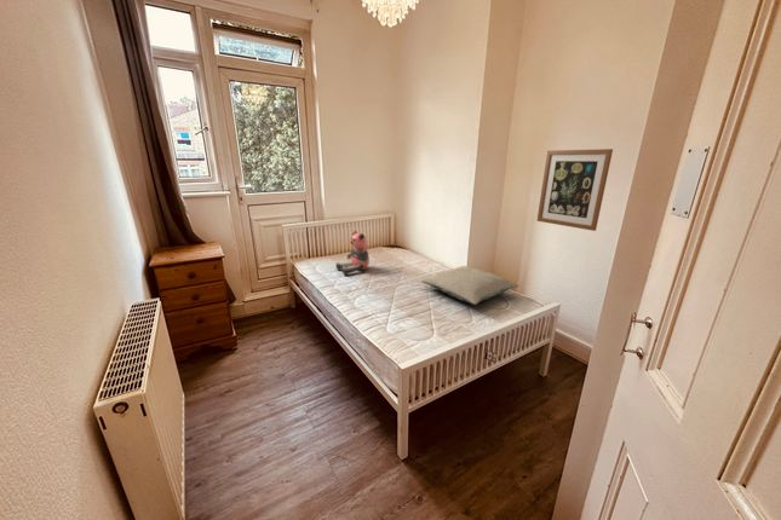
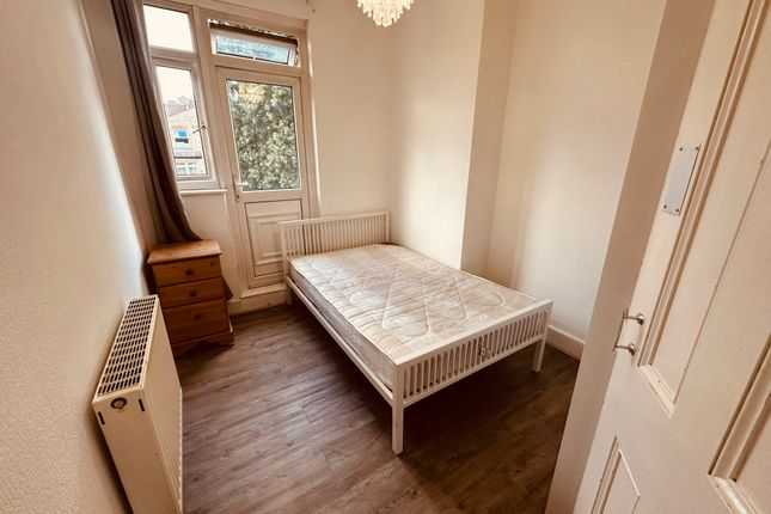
- wall art [535,148,614,232]
- pillow [420,265,519,306]
- bear [334,230,371,277]
